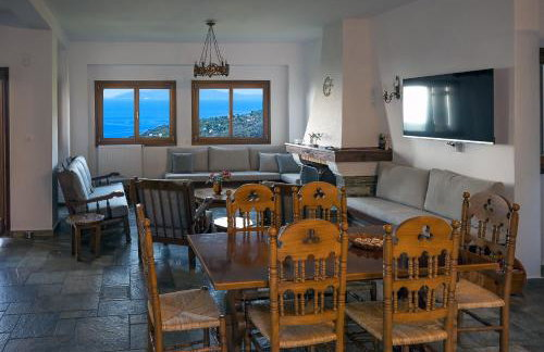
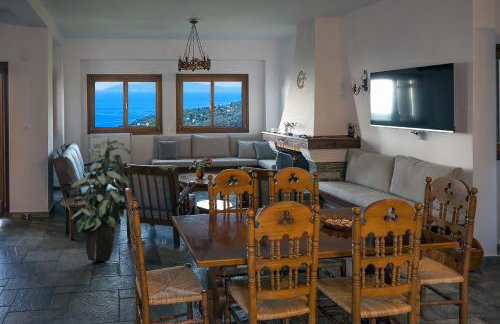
+ indoor plant [68,133,139,262]
